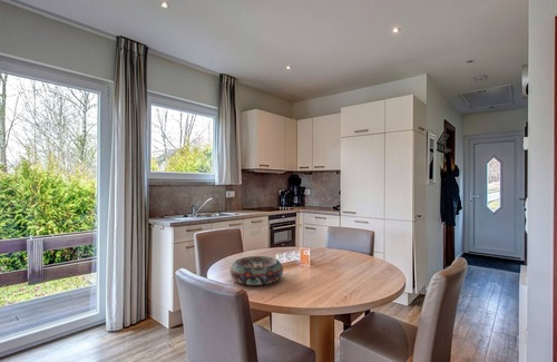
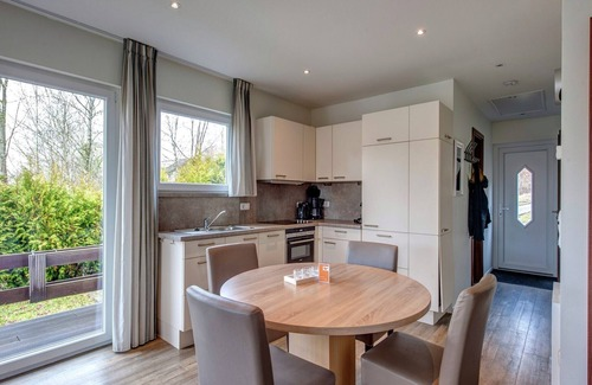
- decorative bowl [229,255,284,286]
